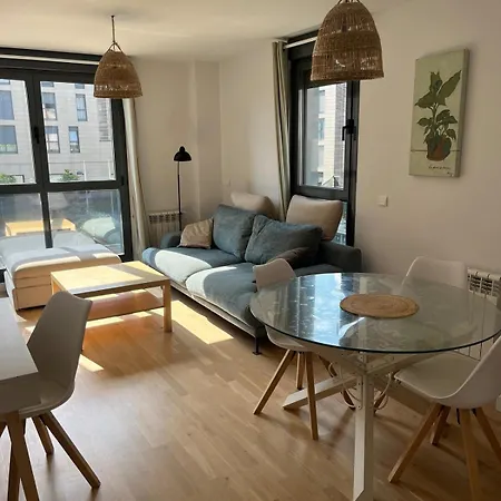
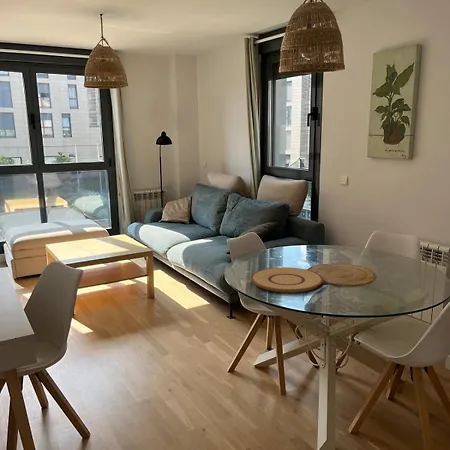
+ plate [250,266,324,293]
